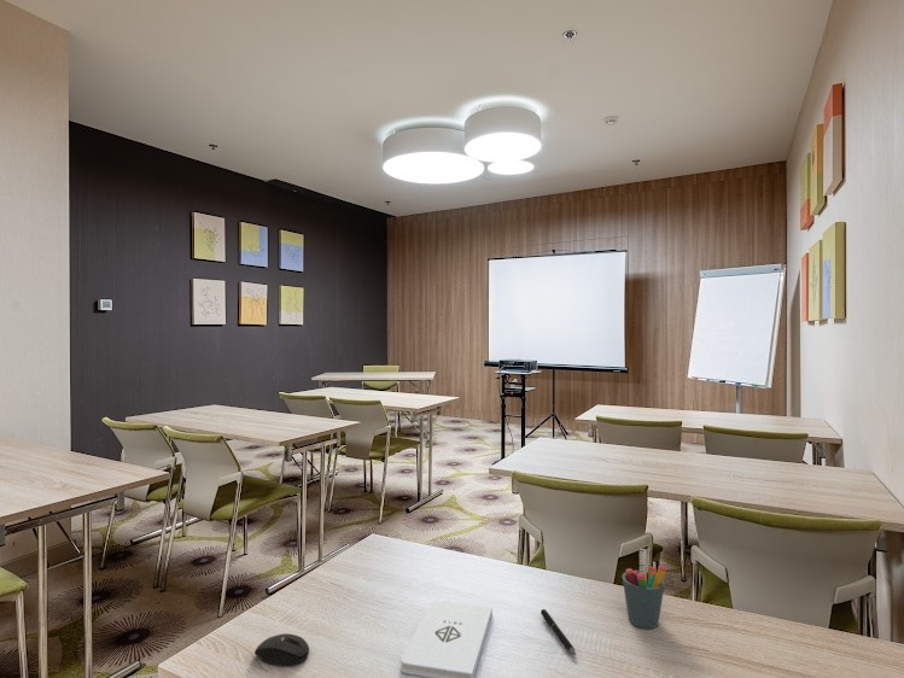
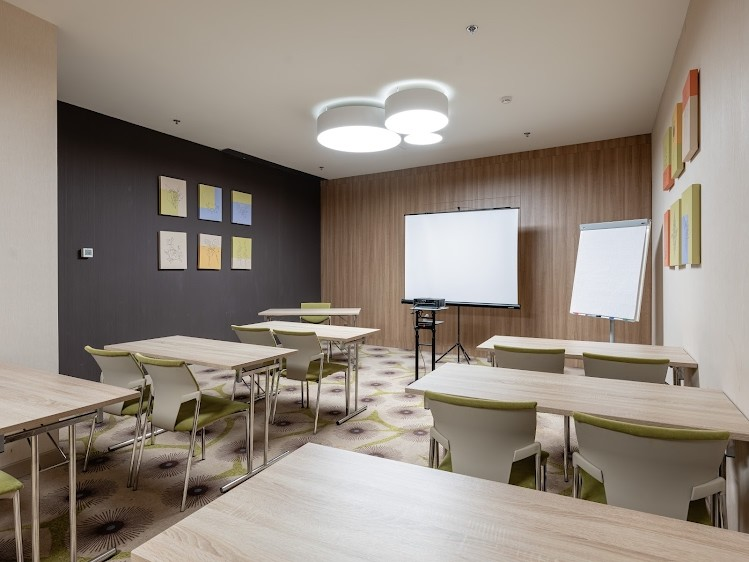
- pen [540,608,577,656]
- notepad [399,600,494,678]
- pen holder [622,548,667,630]
- mouse [253,632,310,667]
